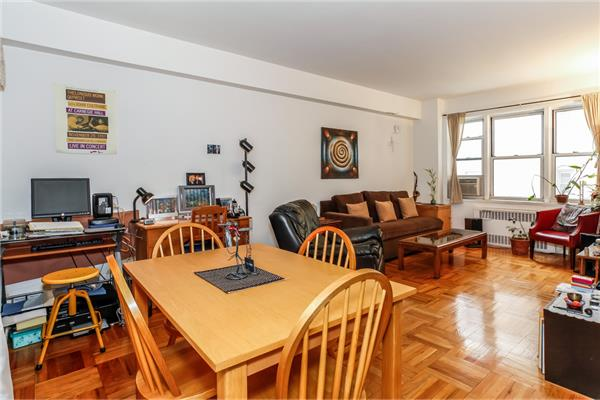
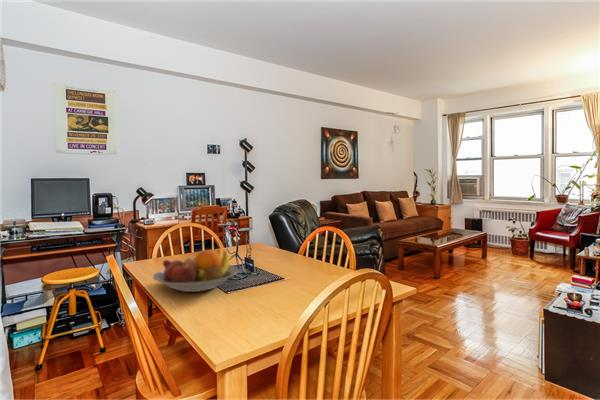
+ fruit bowl [152,247,240,293]
